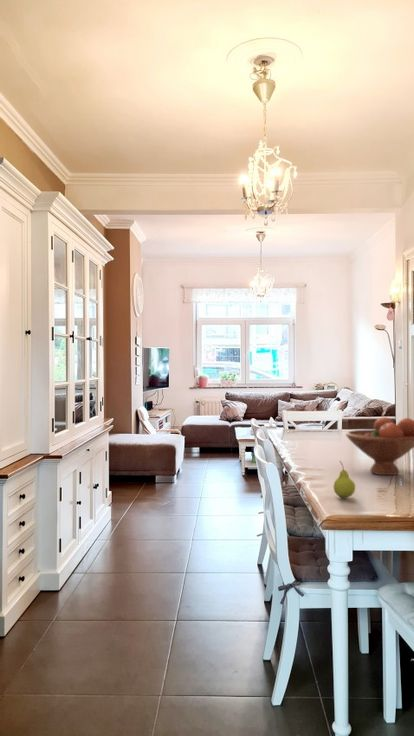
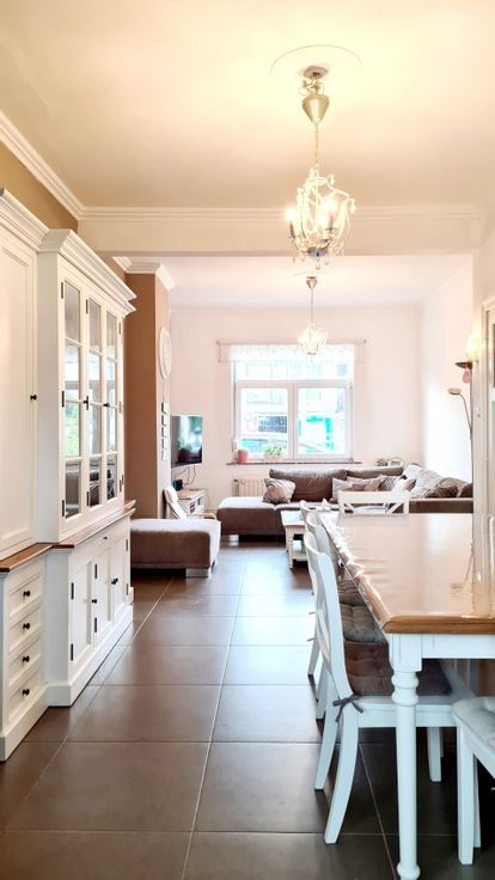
- fruit bowl [345,416,414,476]
- fruit [333,460,356,499]
